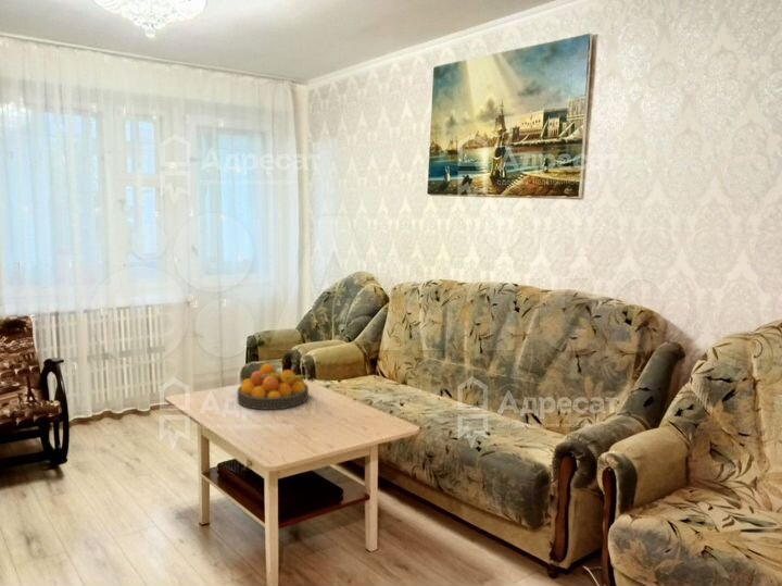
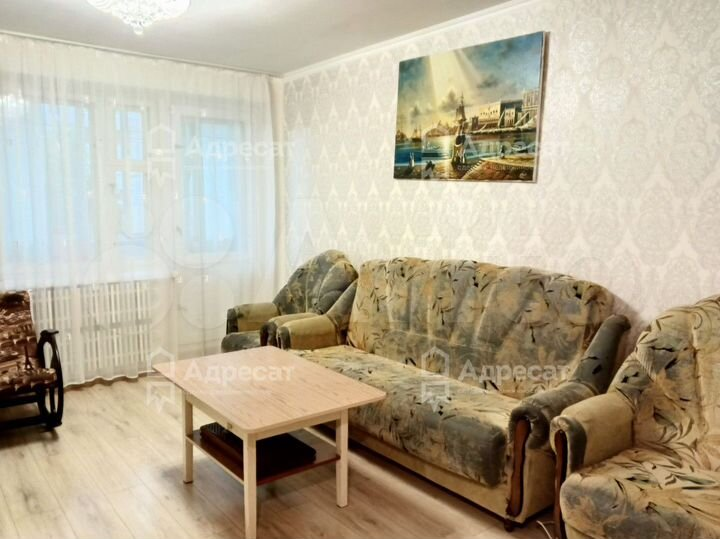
- fruit bowl [236,363,311,411]
